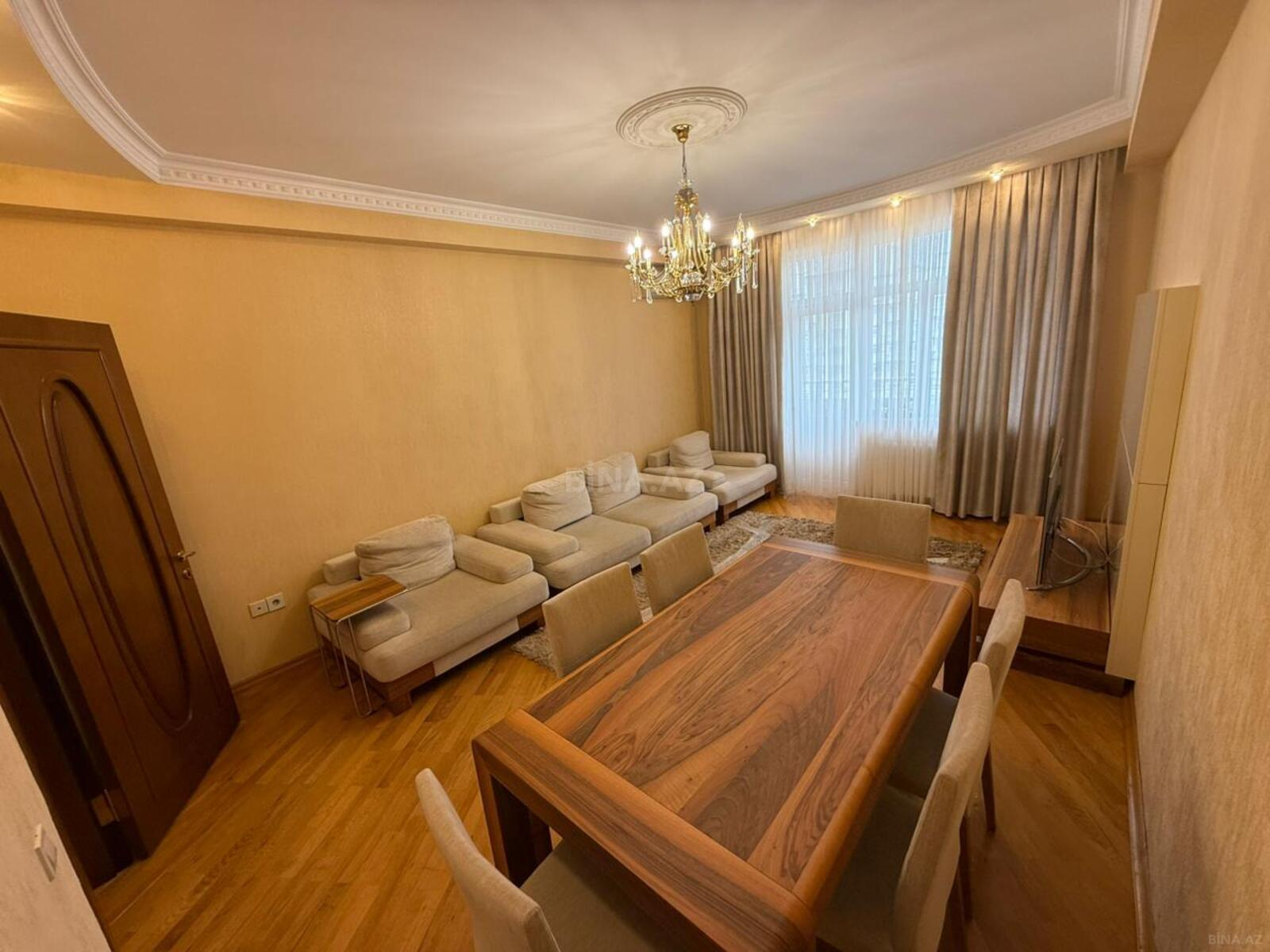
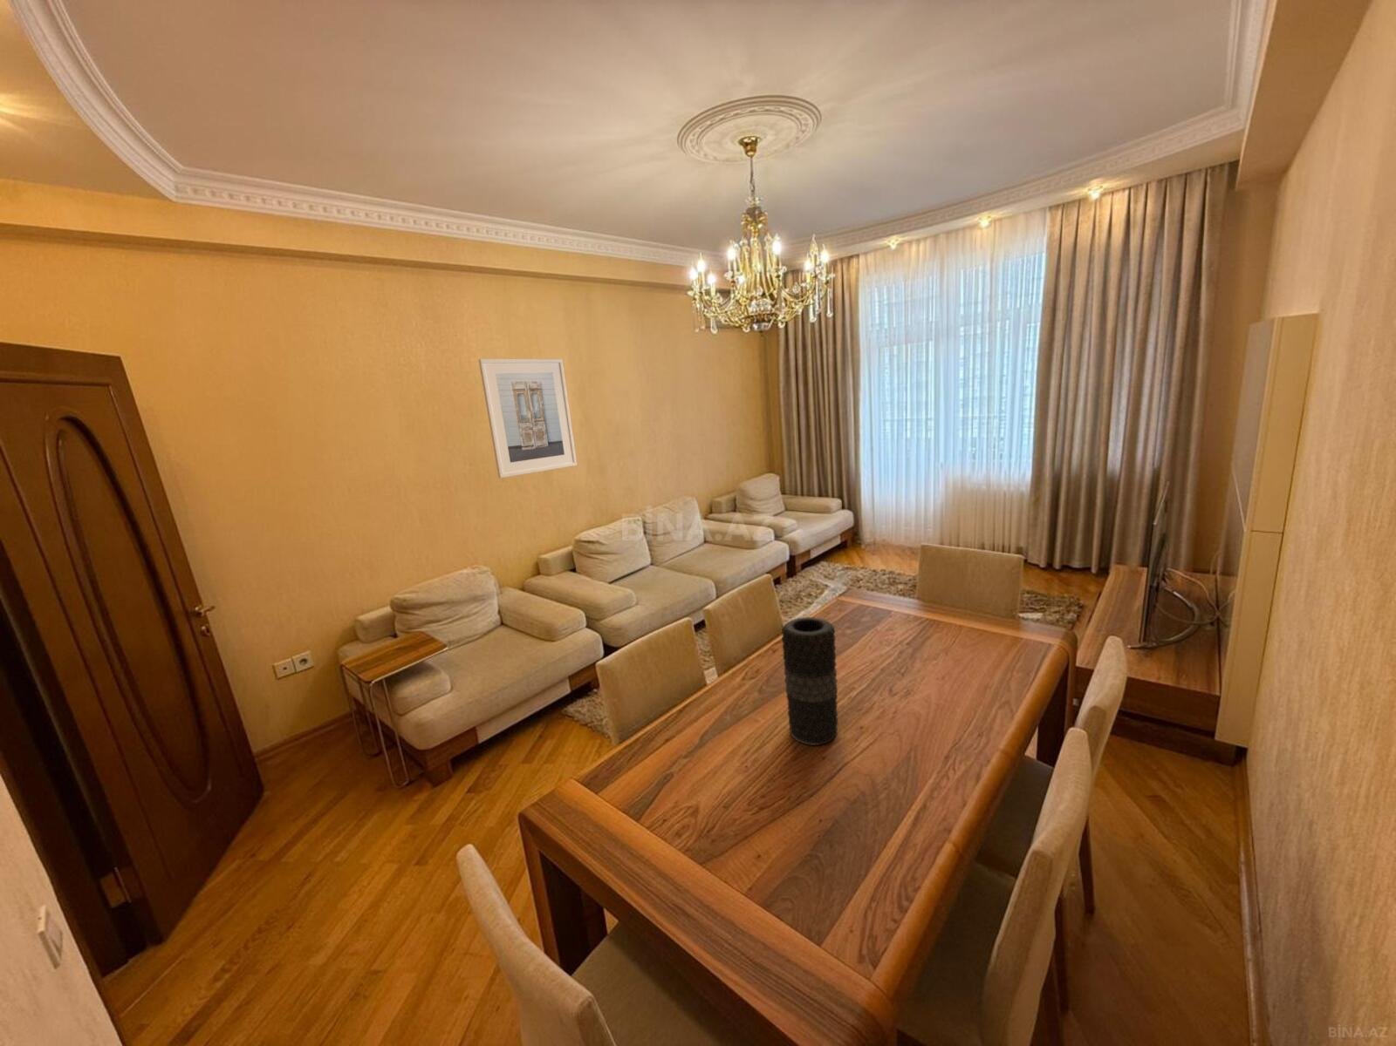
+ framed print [478,358,577,479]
+ vase [780,616,839,746]
